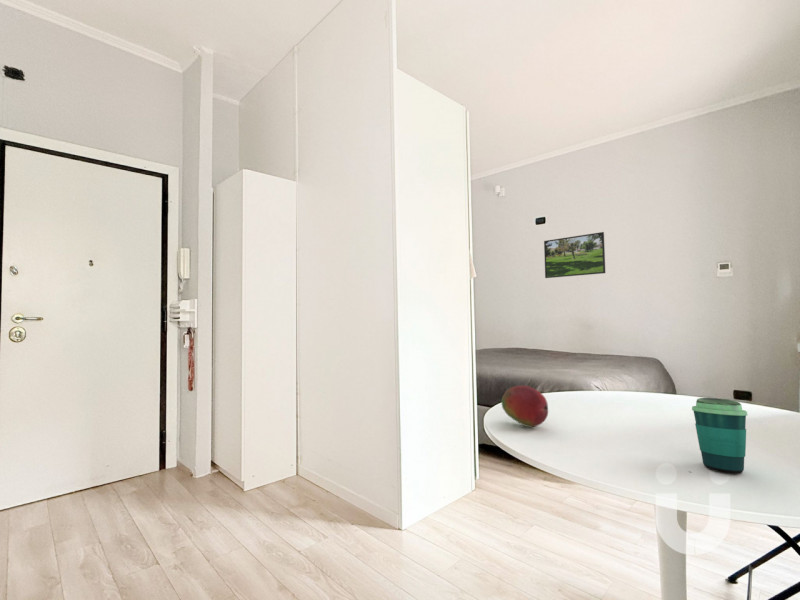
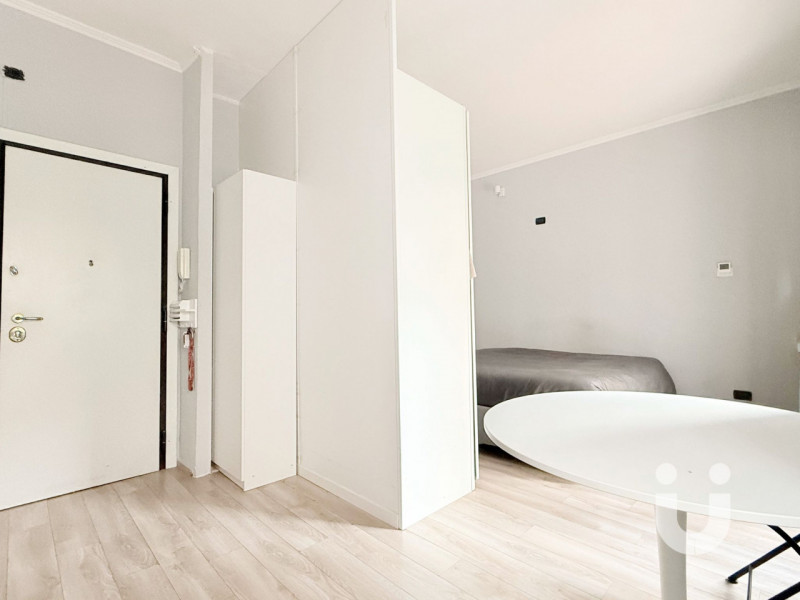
- cup [691,397,749,475]
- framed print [543,231,606,279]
- fruit [500,384,549,428]
